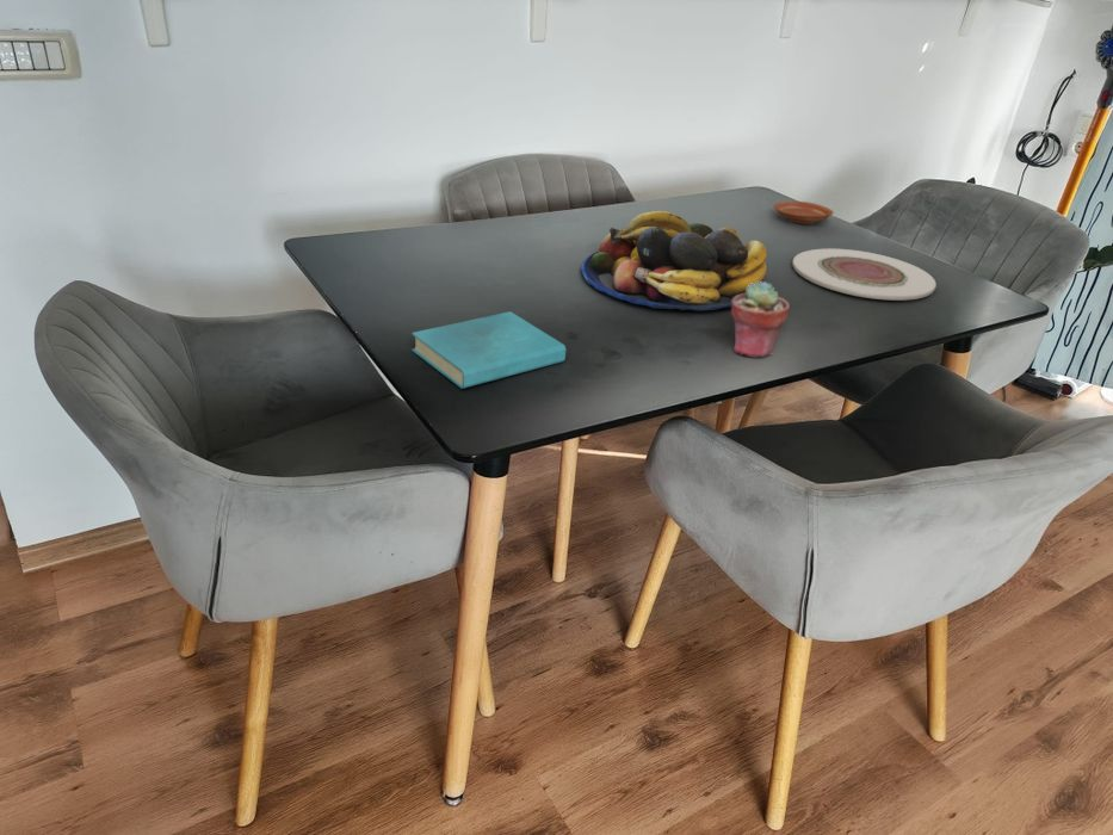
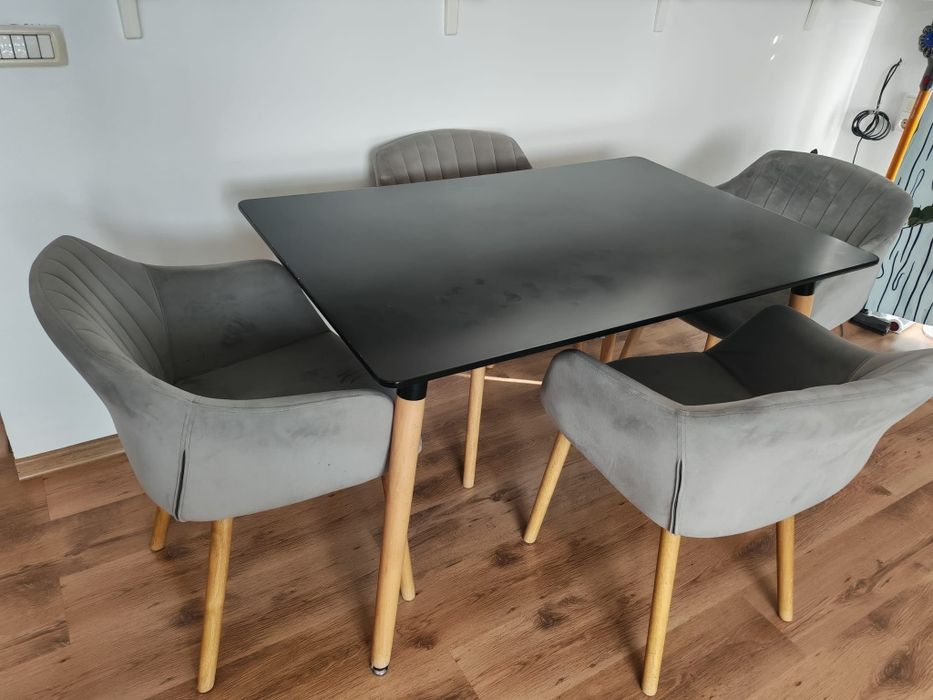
- potted succulent [730,280,791,359]
- fruit bowl [580,210,768,311]
- book [410,310,567,390]
- plate [791,247,938,302]
- plate [773,200,834,225]
